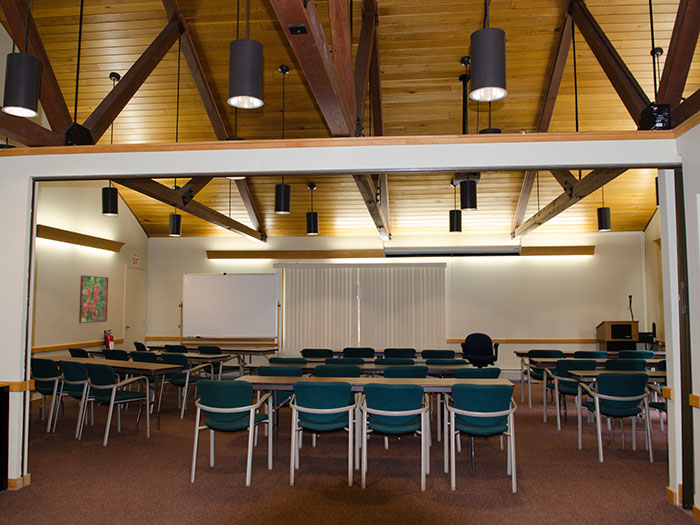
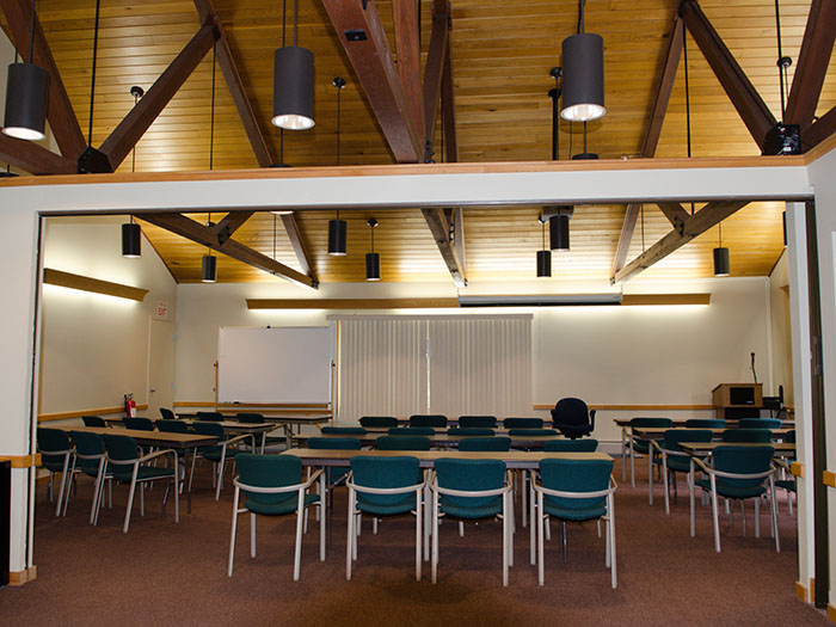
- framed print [78,274,109,324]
